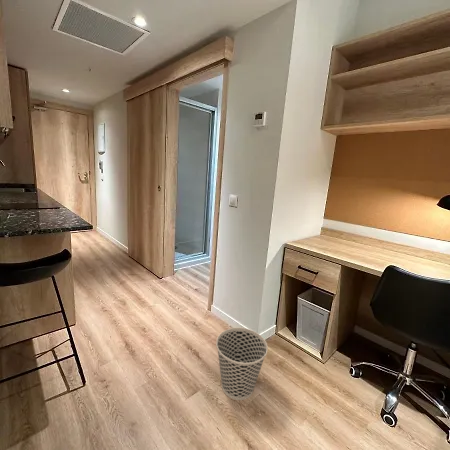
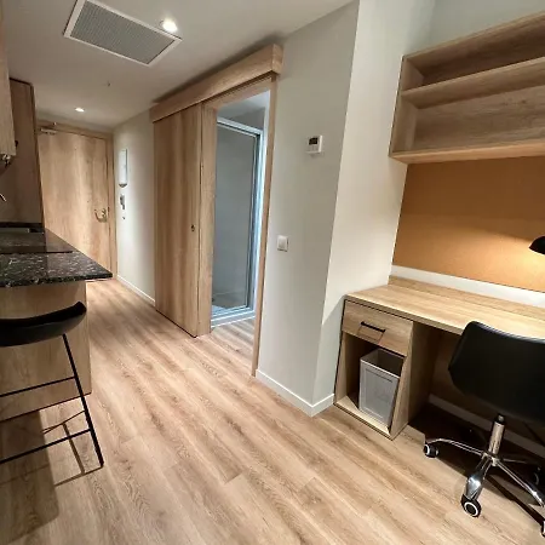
- wastebasket [215,327,269,401]
